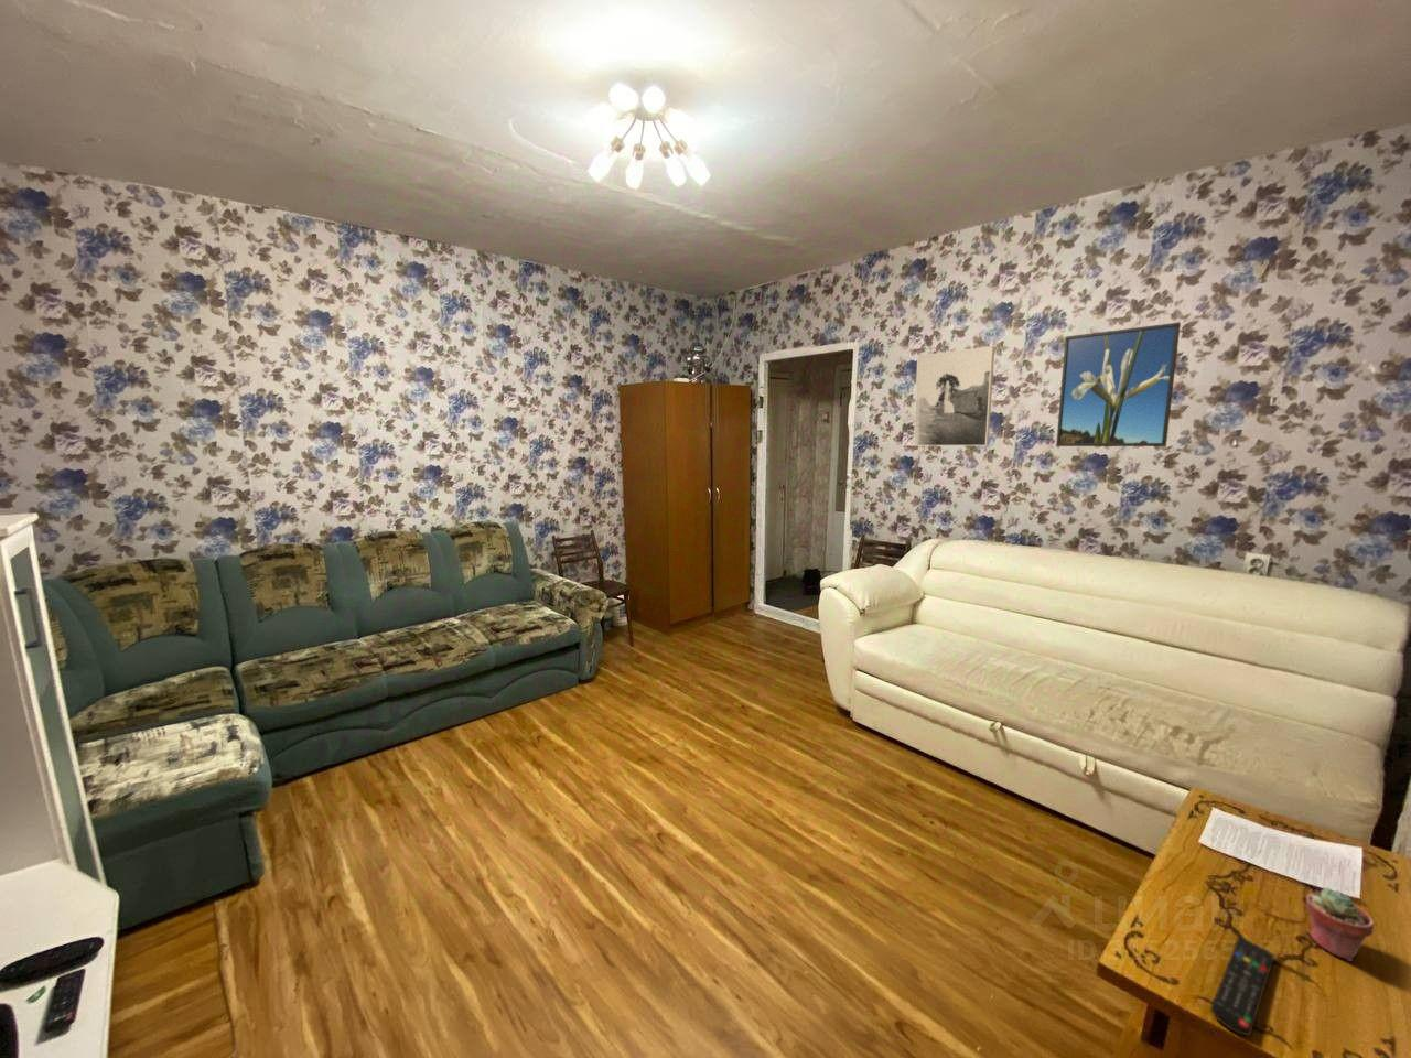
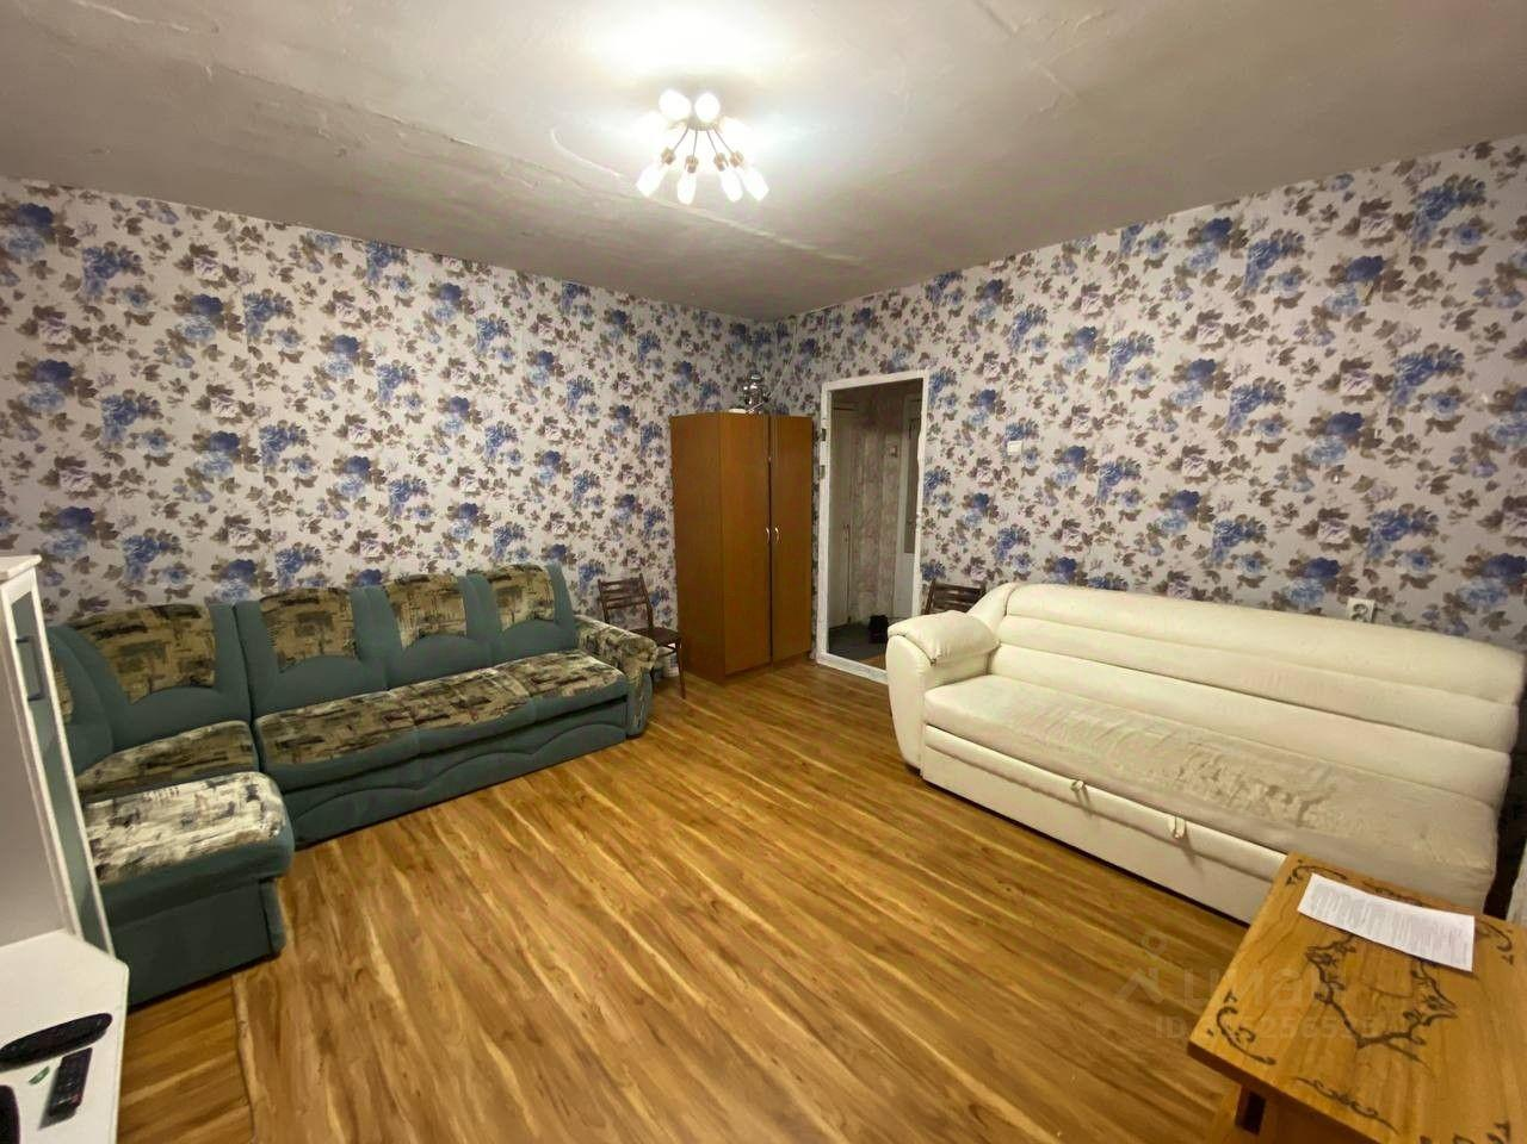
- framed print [1055,322,1182,448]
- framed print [913,345,995,447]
- remote control [1209,935,1277,1037]
- potted succulent [1305,887,1374,962]
